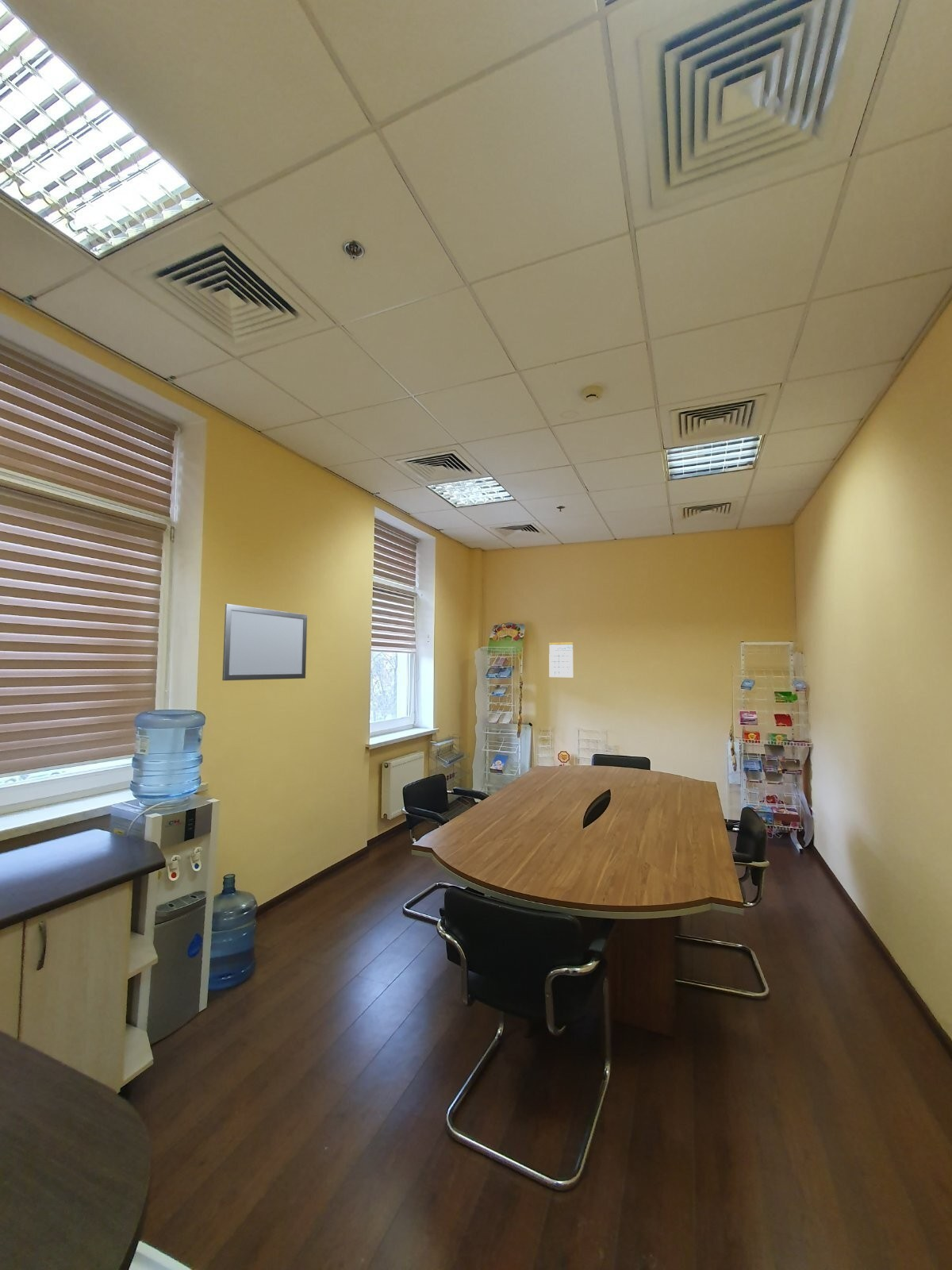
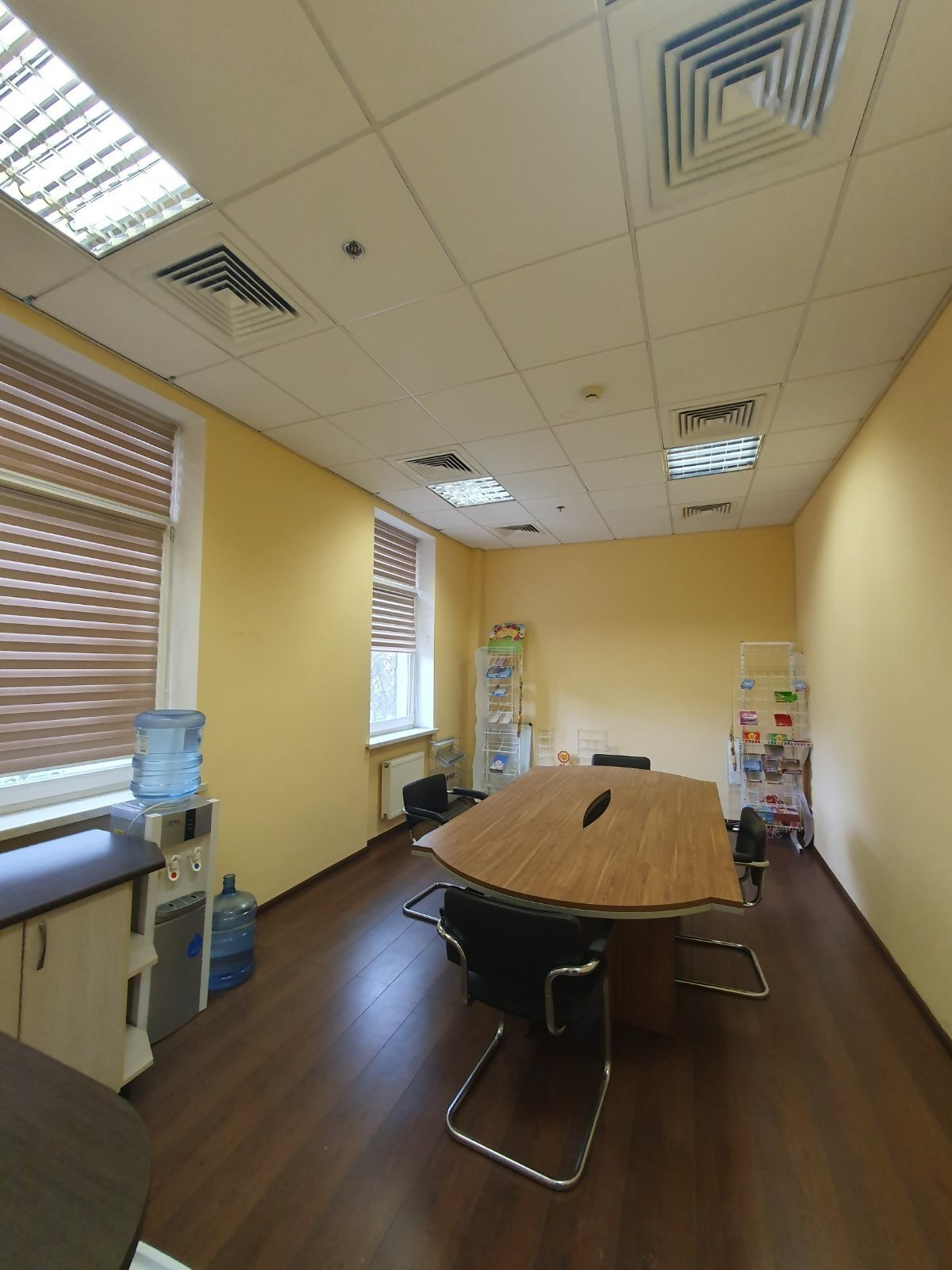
- calendar [548,636,574,678]
- wall art [221,603,308,681]
